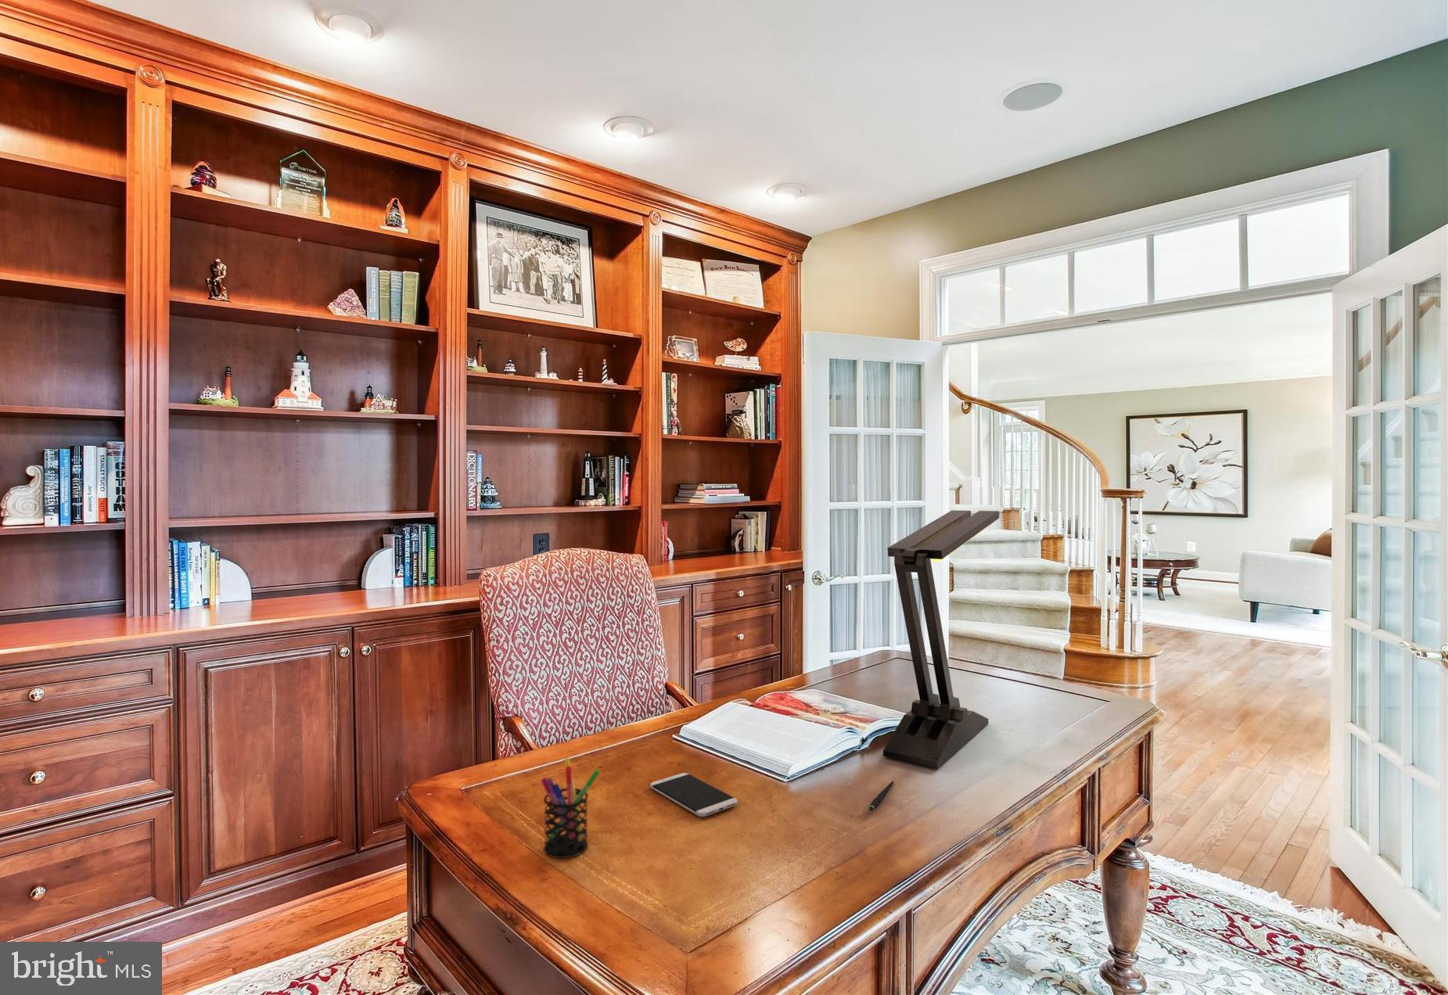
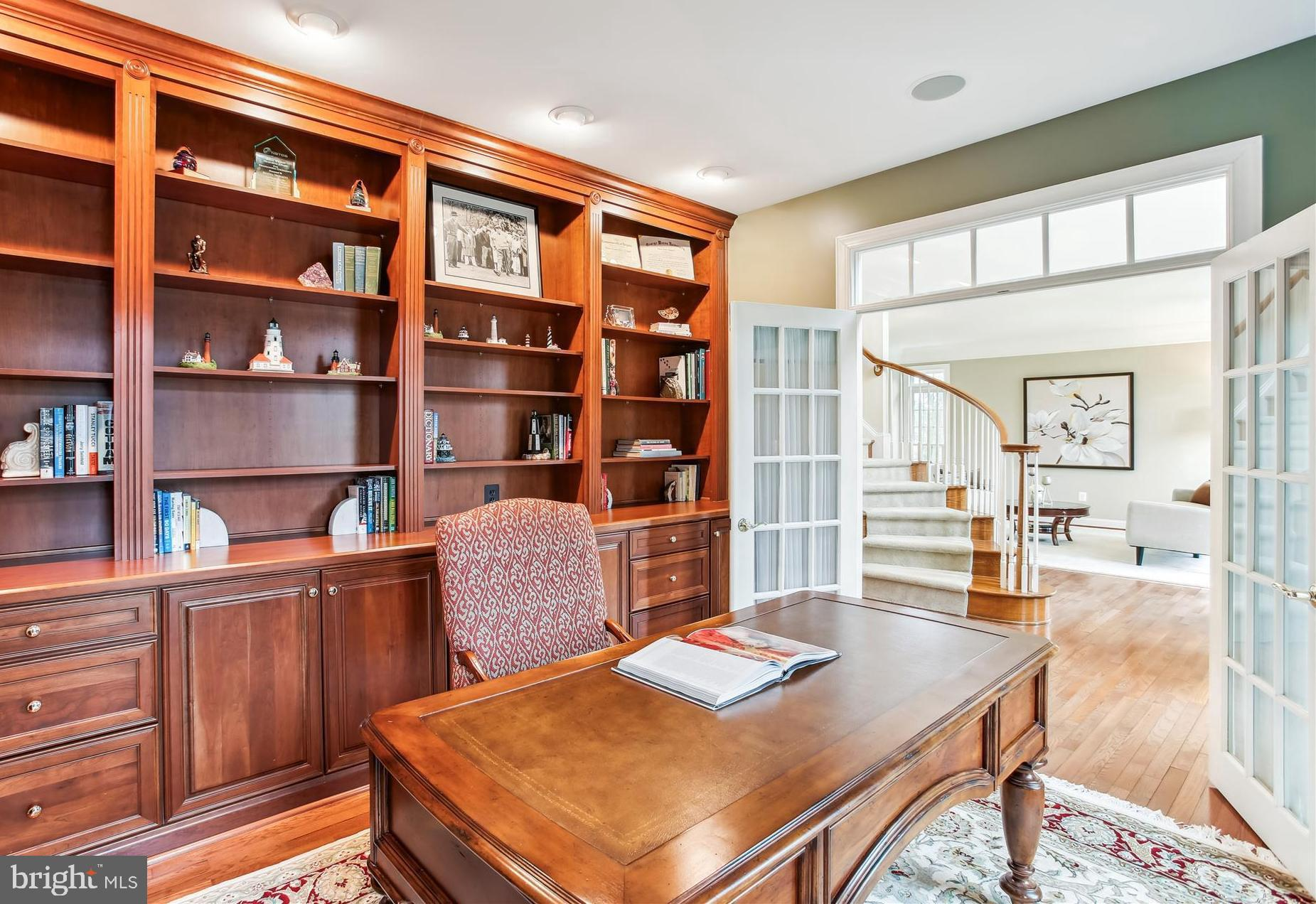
- desk lamp [882,510,1000,769]
- smartphone [649,772,738,818]
- pen holder [540,757,601,859]
- pen [868,780,895,811]
